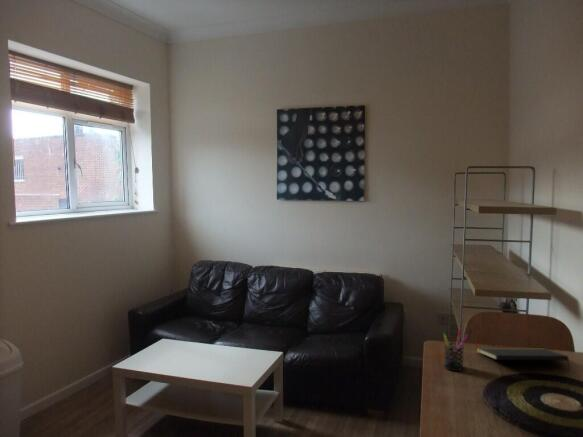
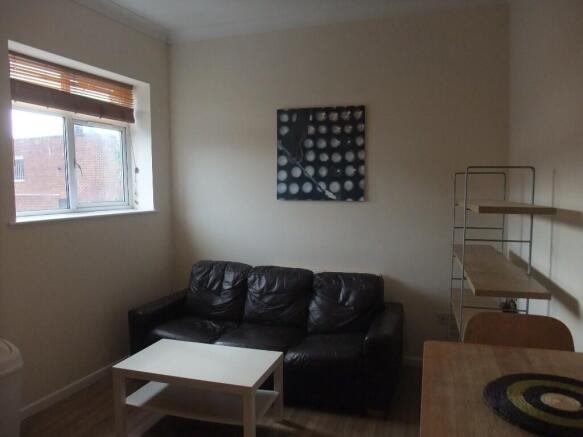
- pen holder [442,328,470,372]
- notepad [475,347,571,371]
